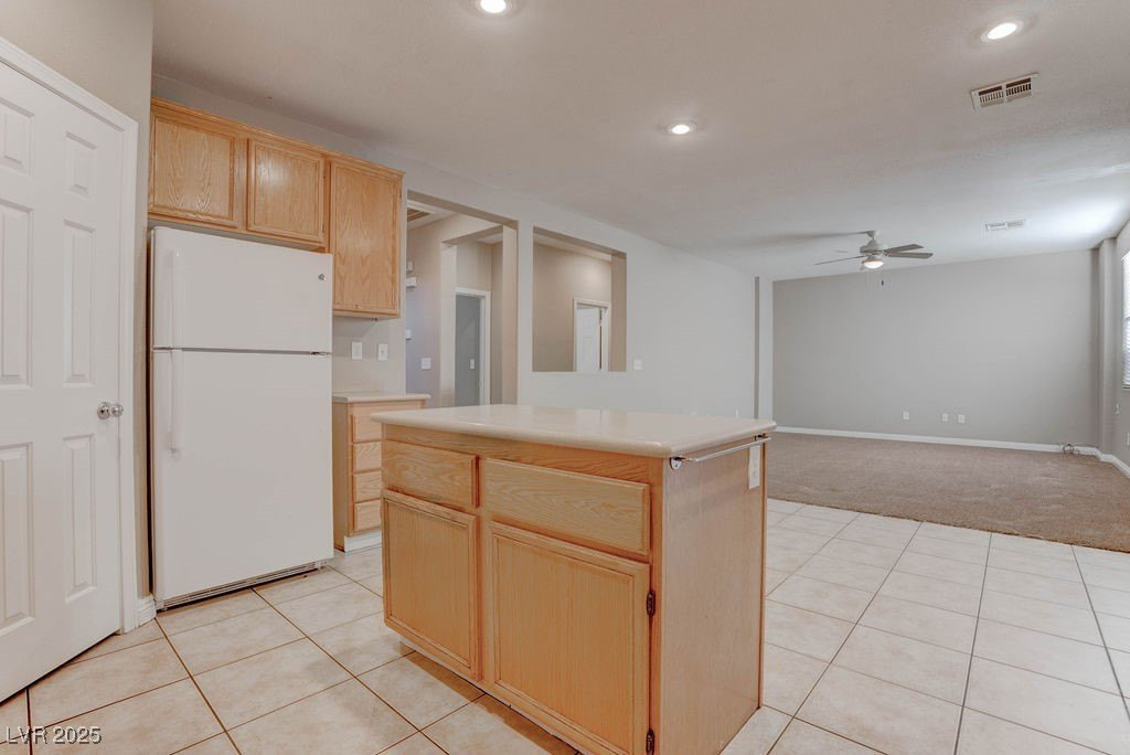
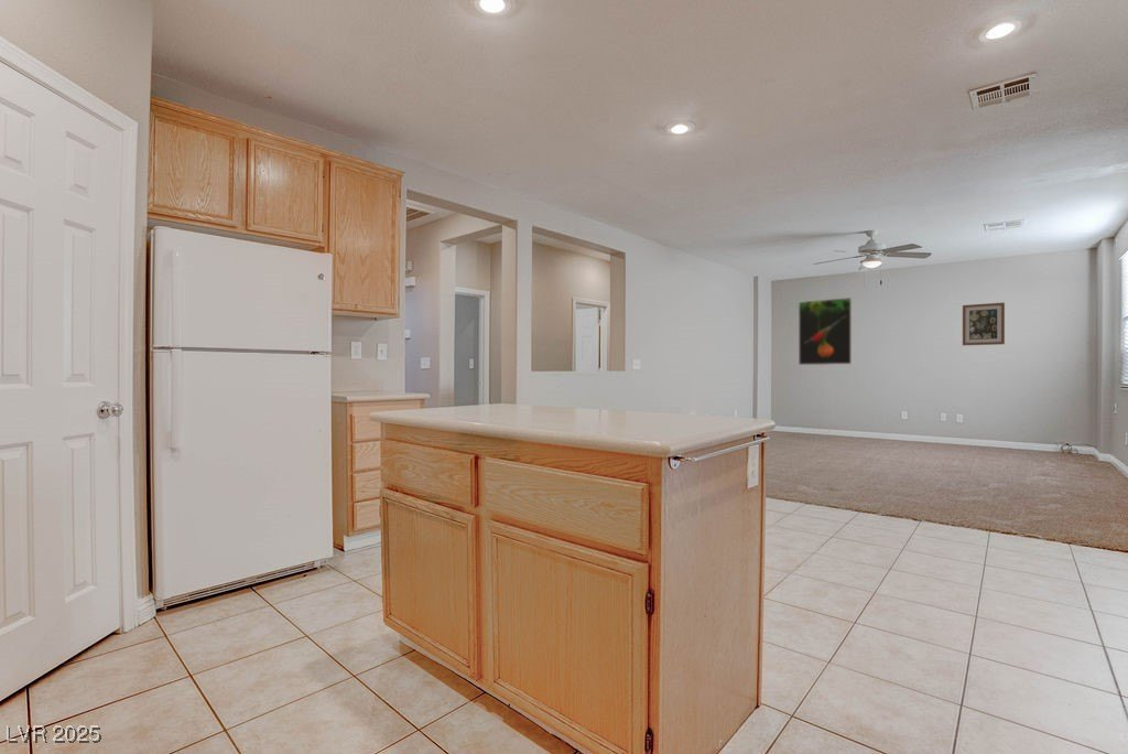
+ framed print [798,297,853,366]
+ wall art [962,301,1006,346]
